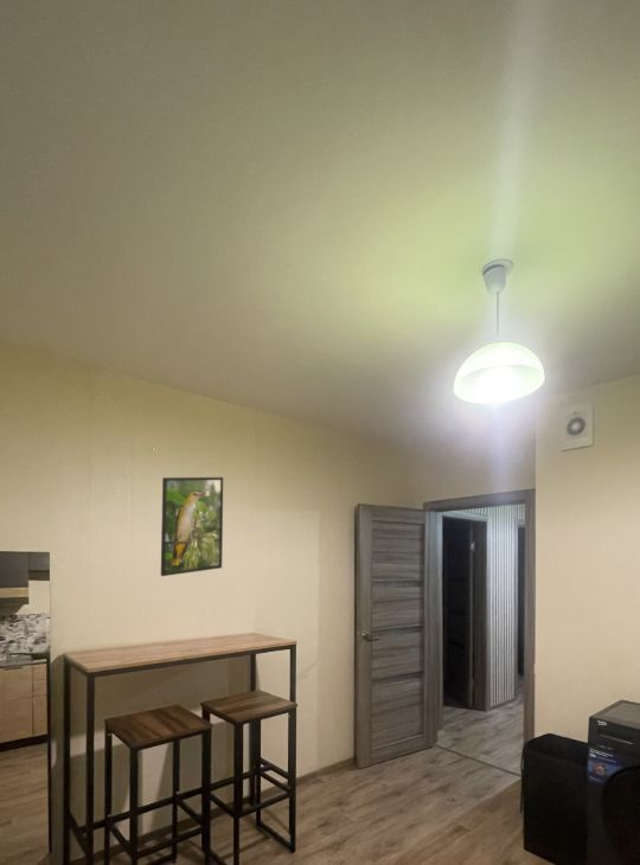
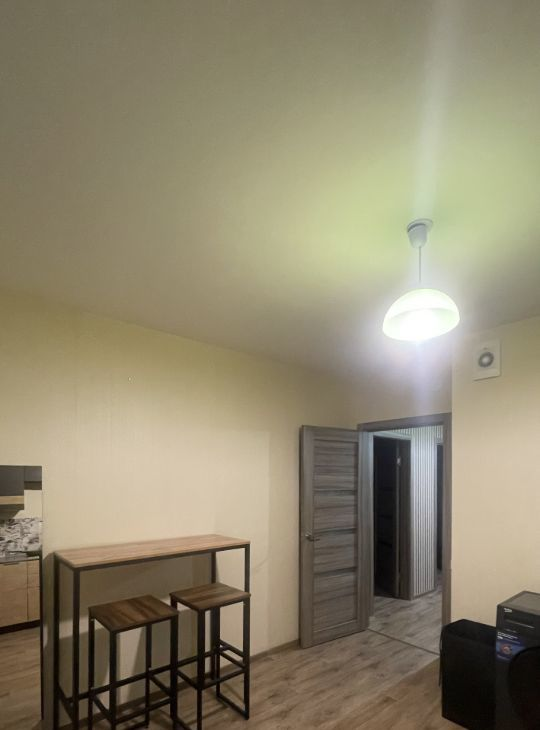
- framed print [160,476,224,577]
